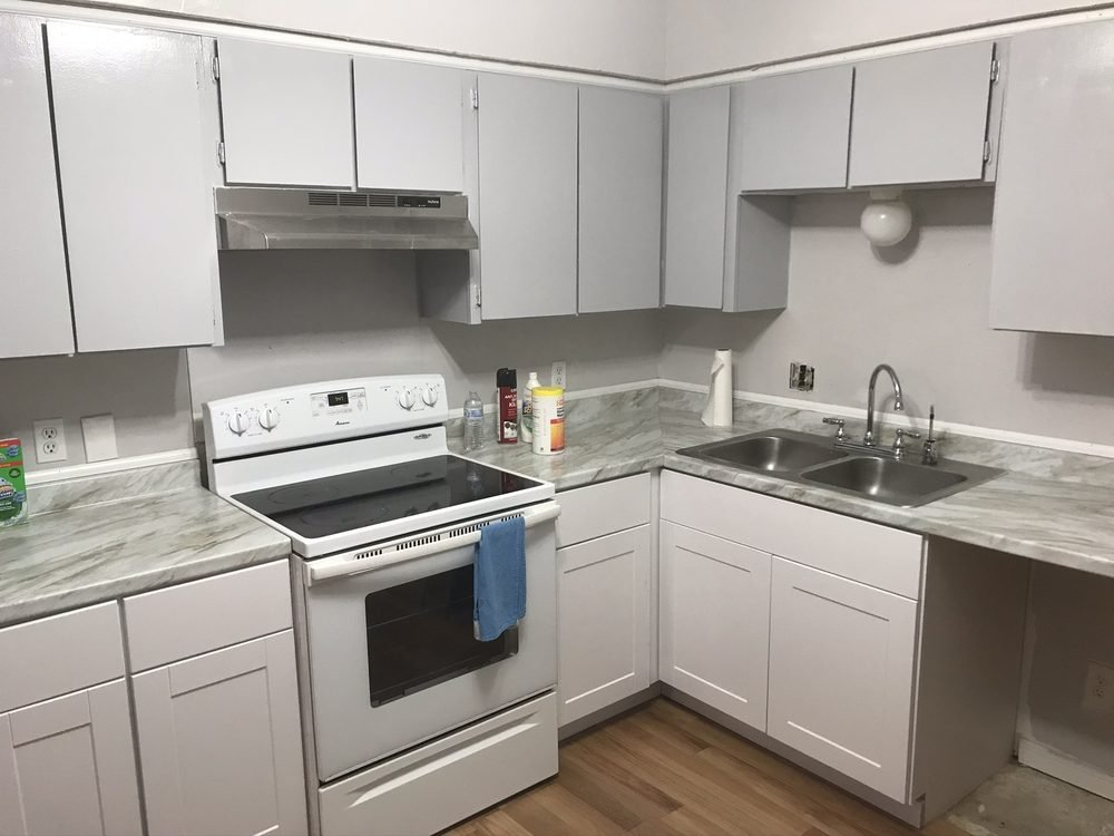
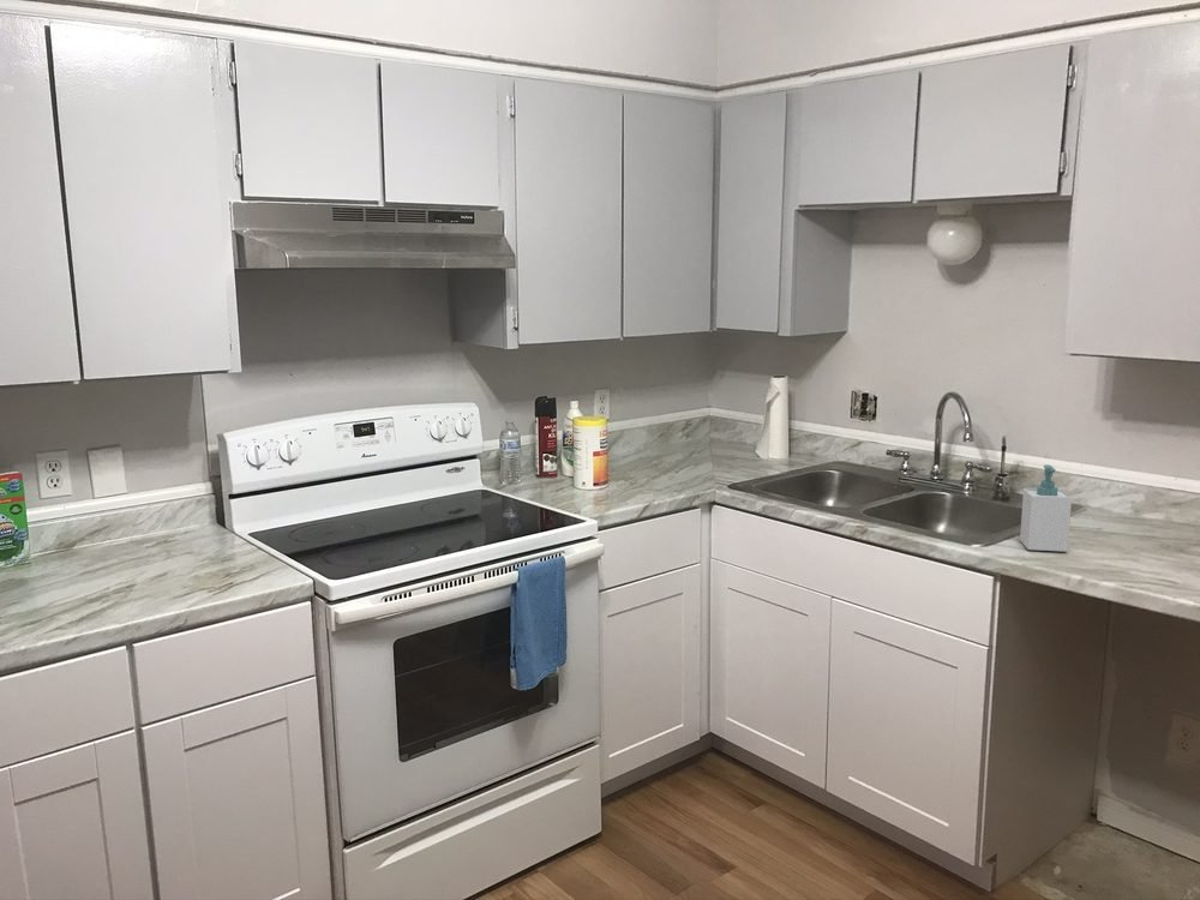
+ soap bottle [1019,463,1073,553]
